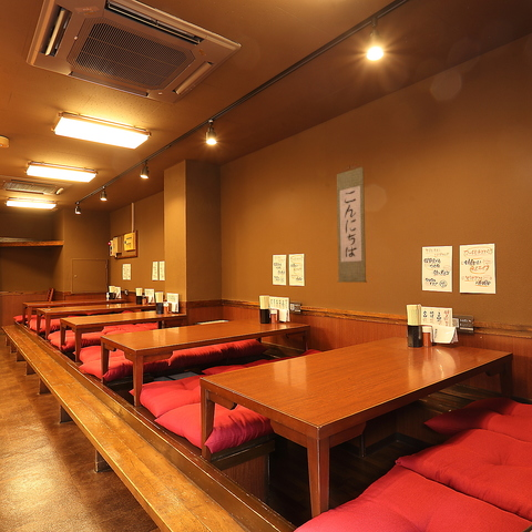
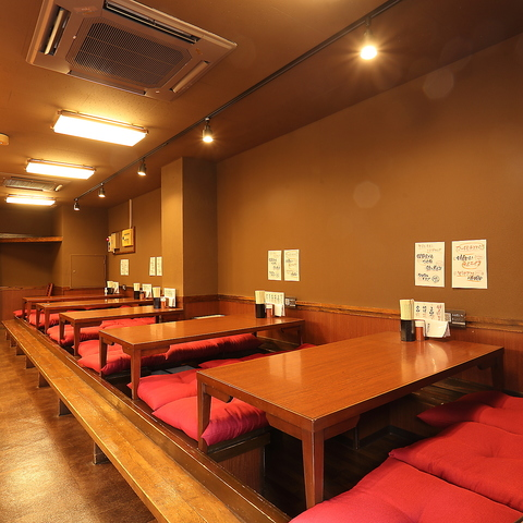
- wall scroll [336,165,368,284]
